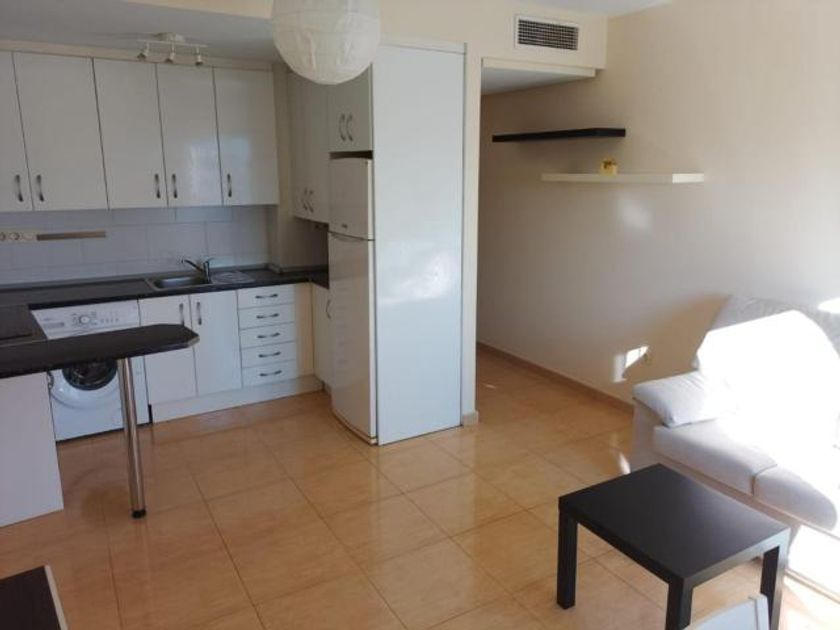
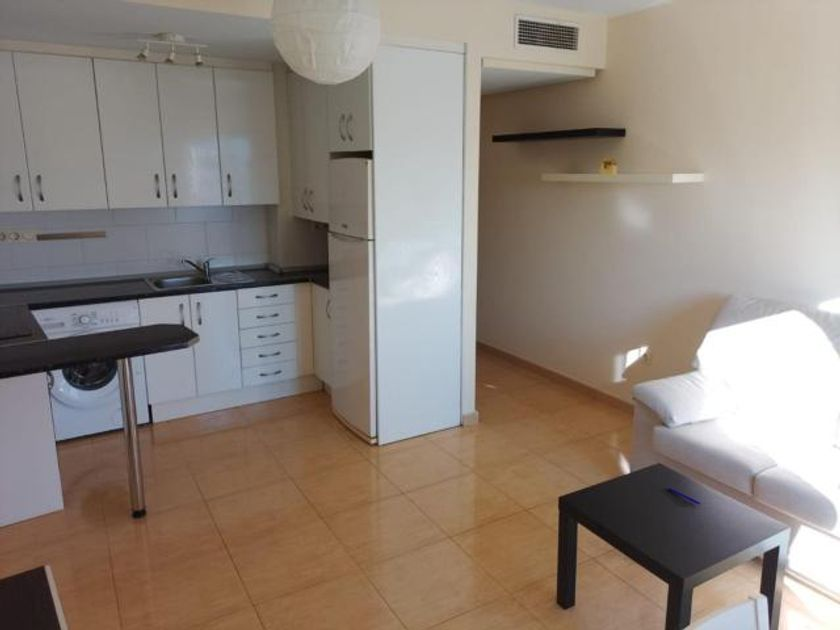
+ pen [666,486,701,506]
